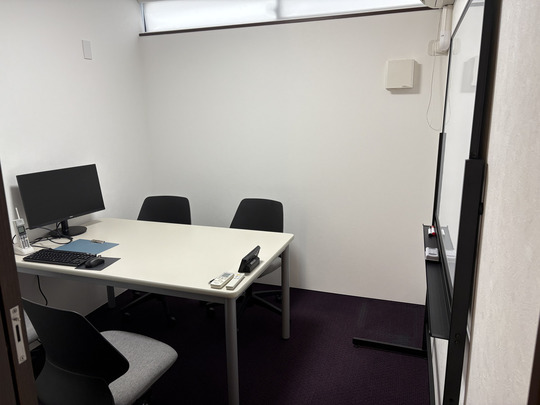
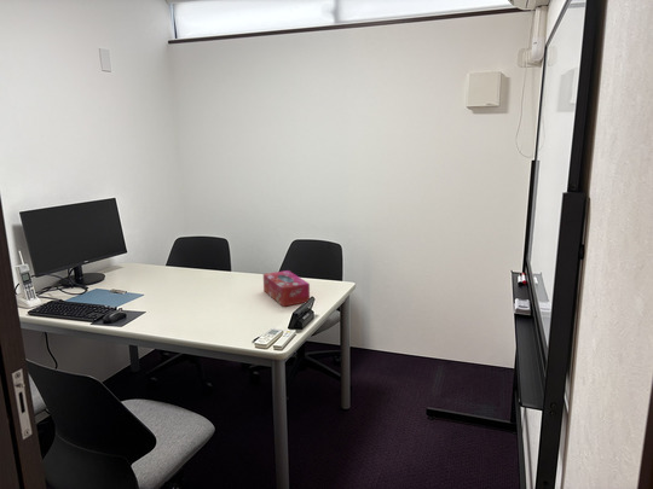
+ tissue box [262,269,311,308]
